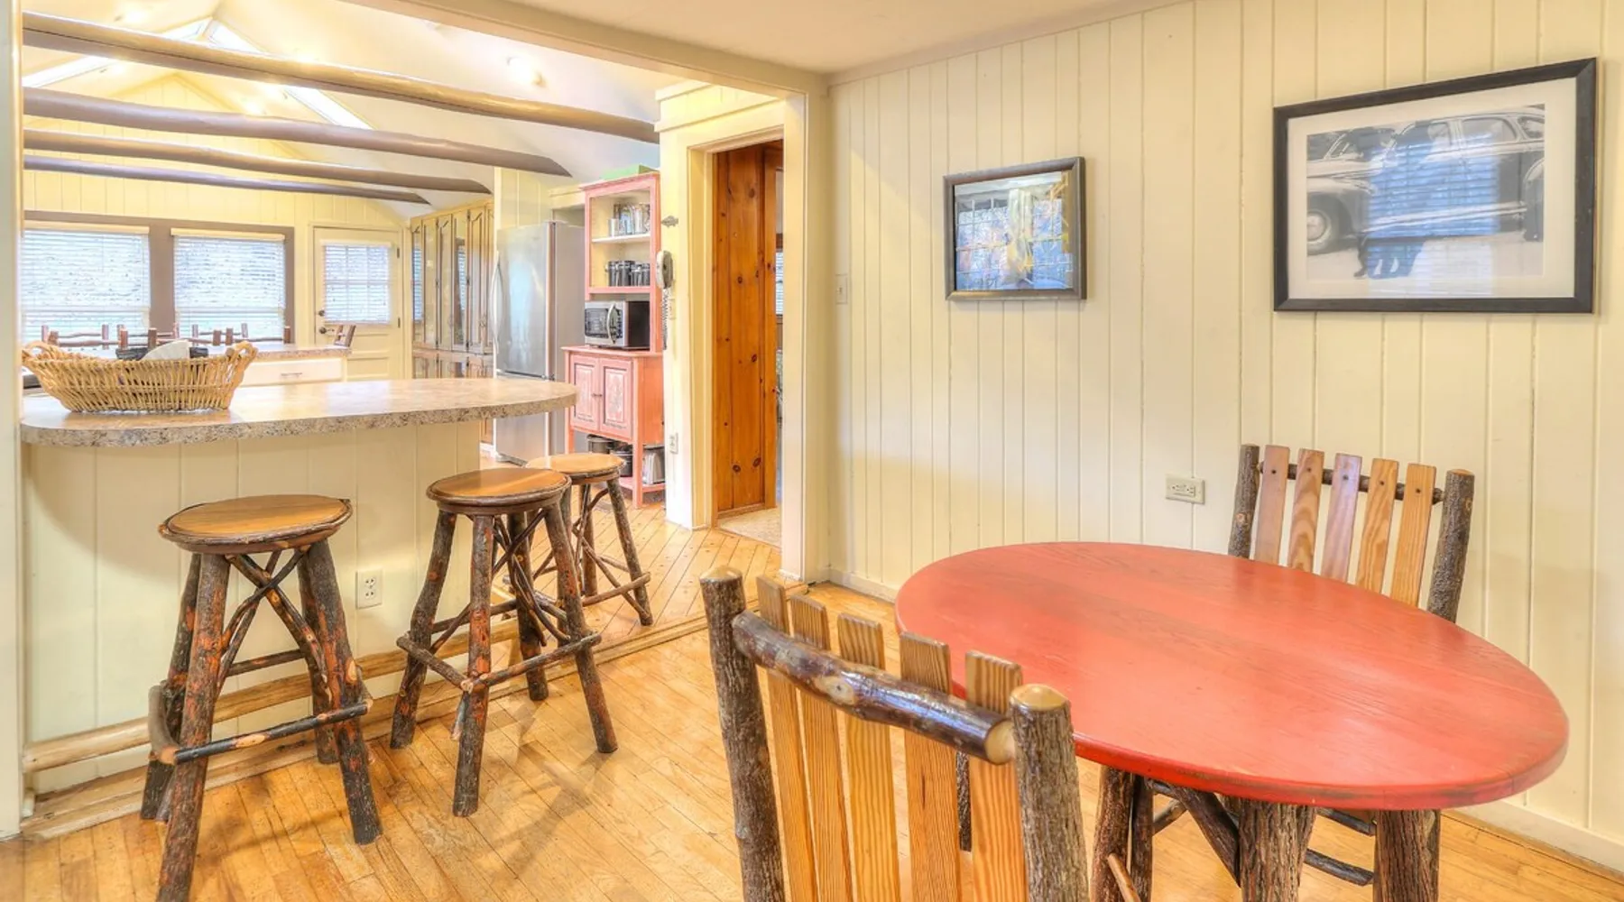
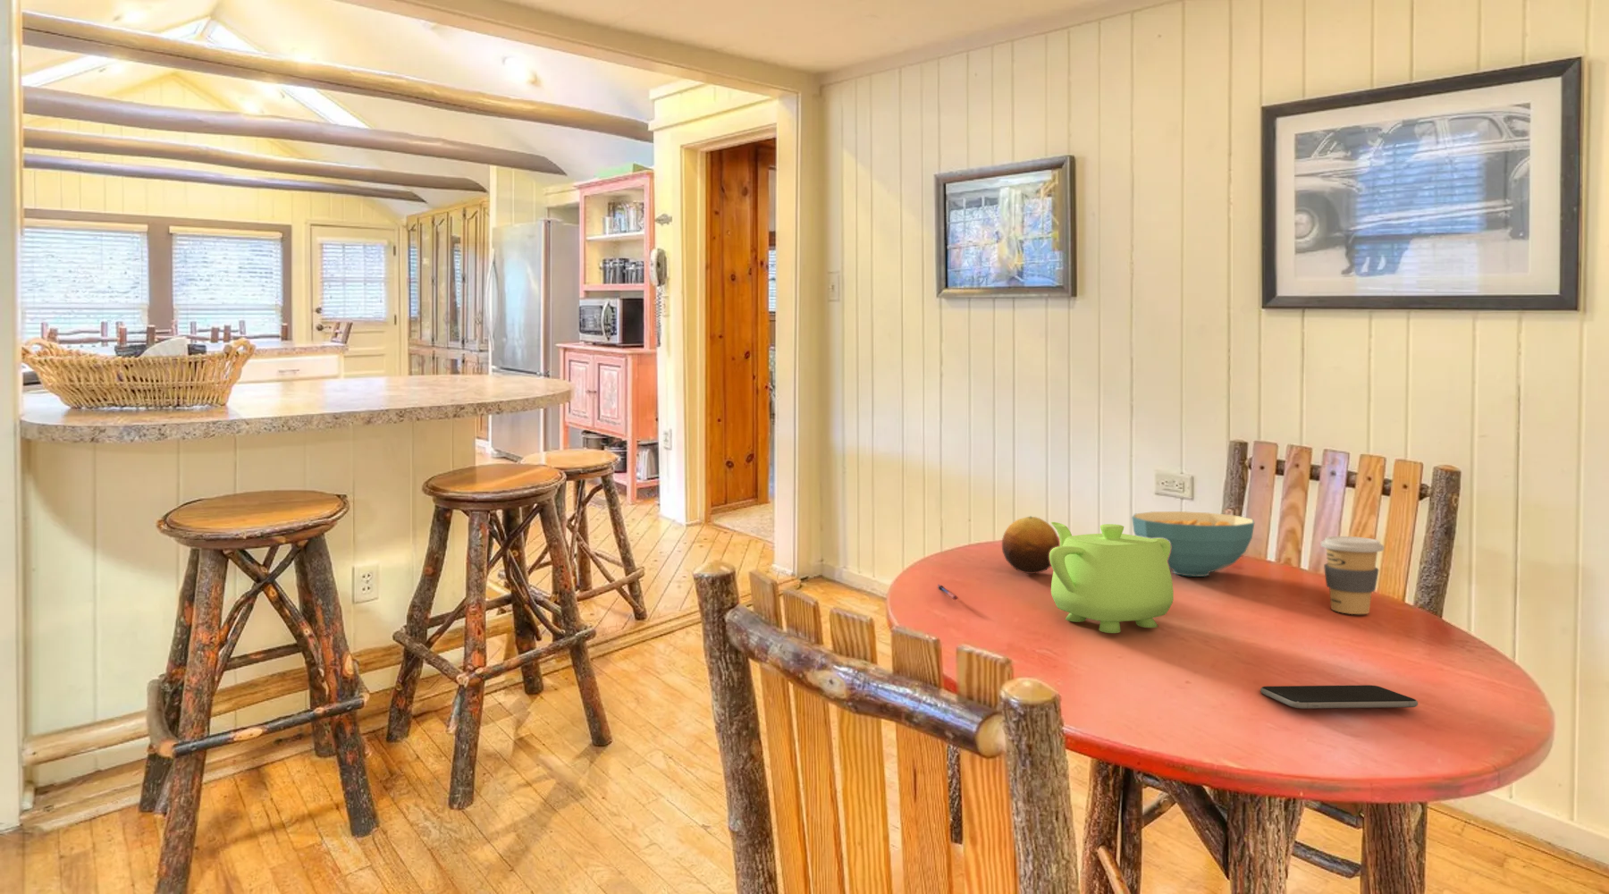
+ cereal bowl [1130,511,1255,578]
+ teapot [1050,521,1174,634]
+ fruit [1001,516,1060,575]
+ pen [937,582,960,601]
+ smartphone [1259,685,1419,710]
+ coffee cup [1321,535,1384,615]
